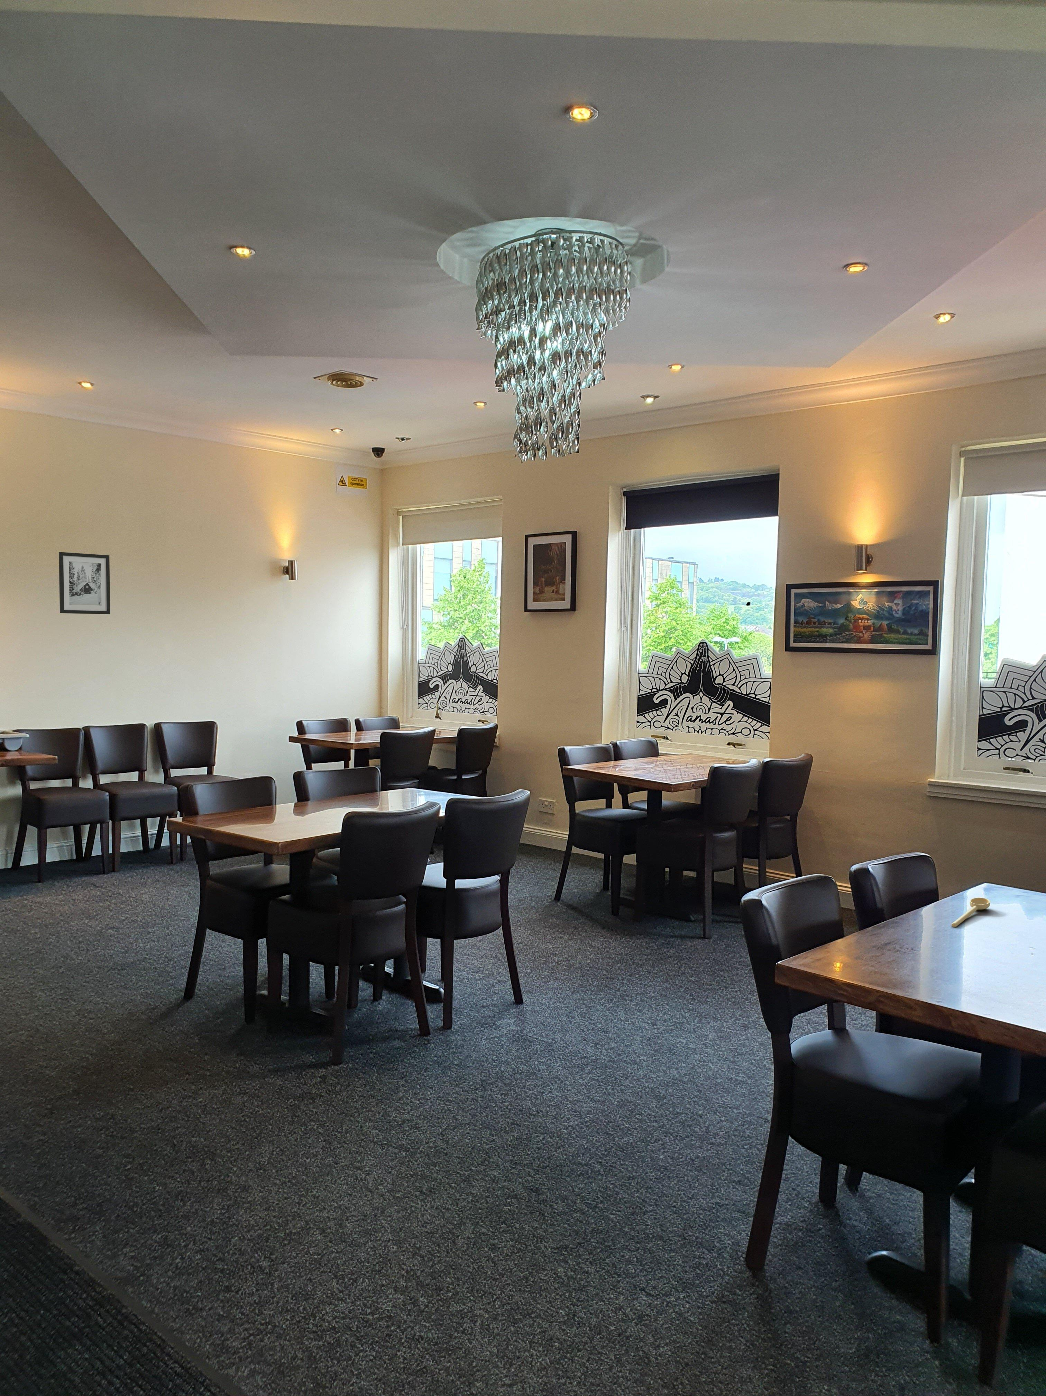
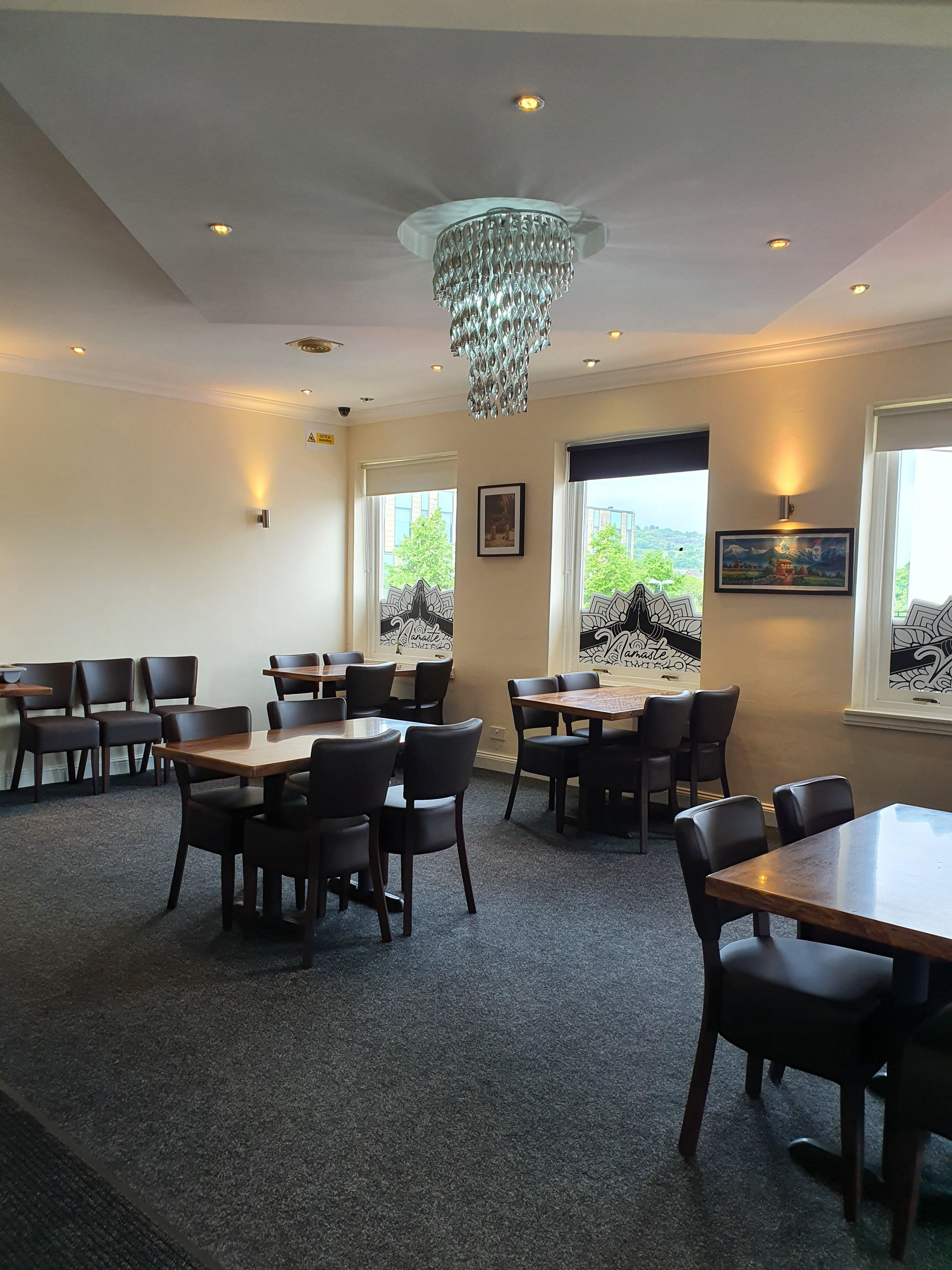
- wall art [58,552,111,614]
- spoon [950,897,991,928]
